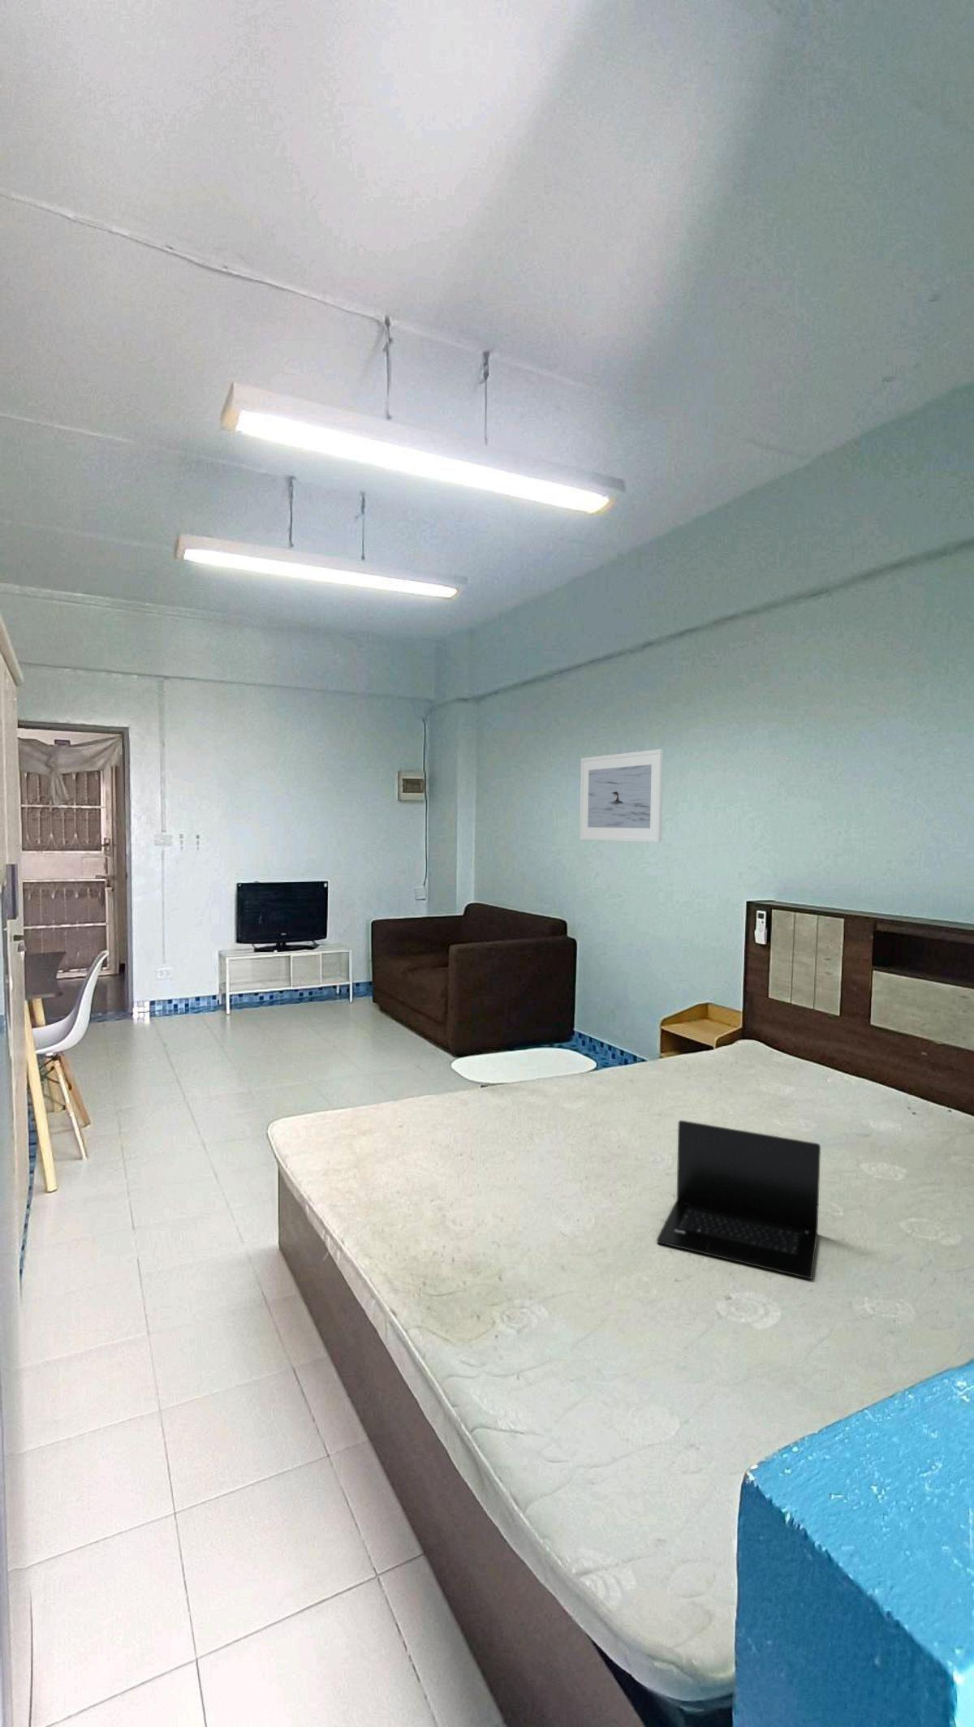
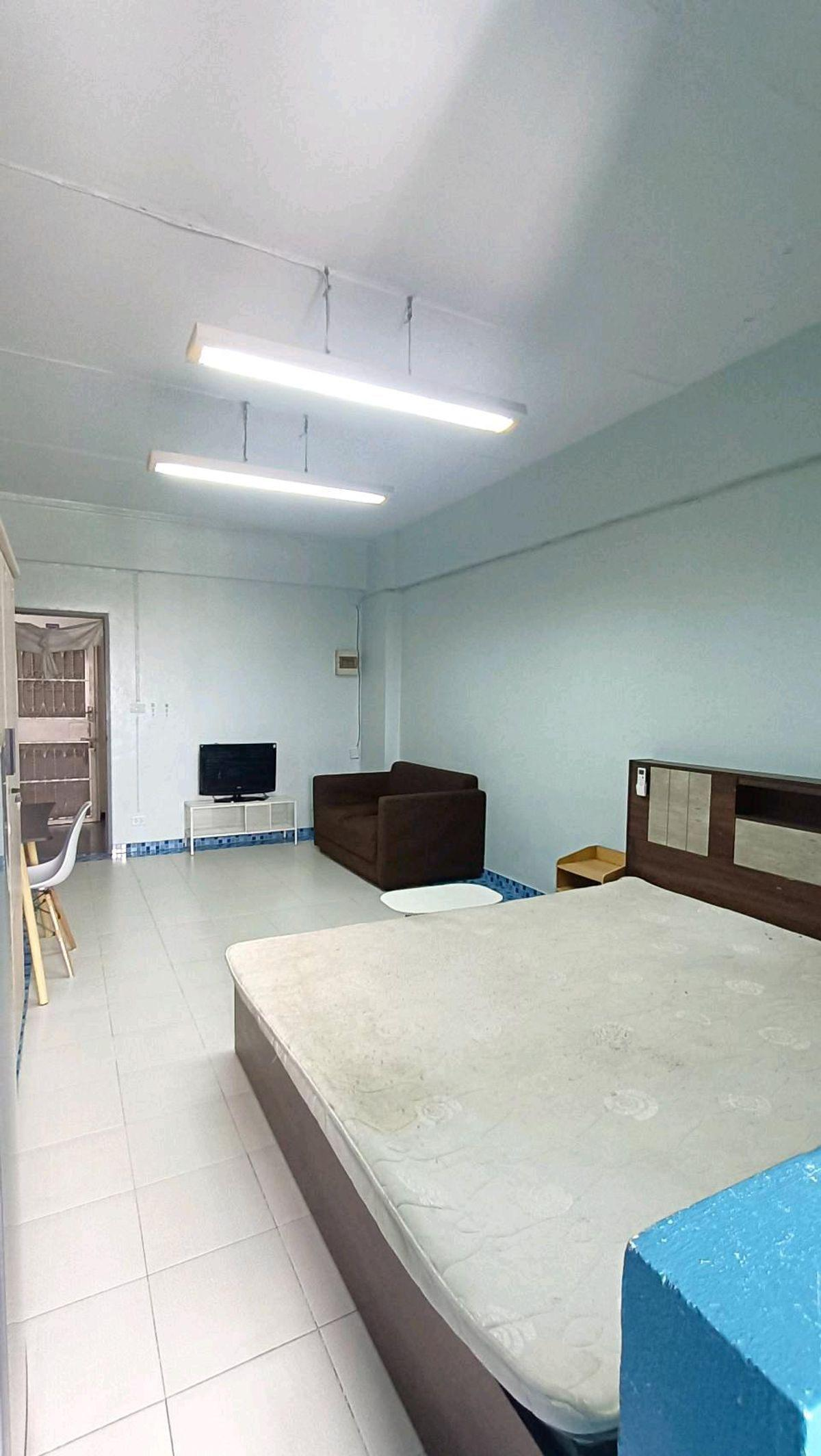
- laptop [656,1120,821,1280]
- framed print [579,748,664,843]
